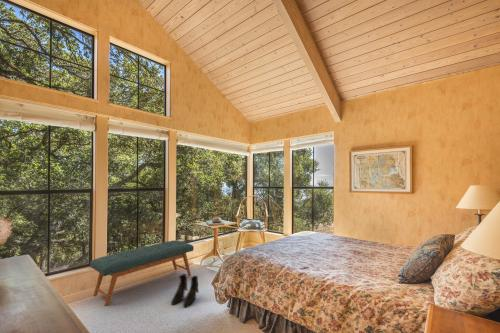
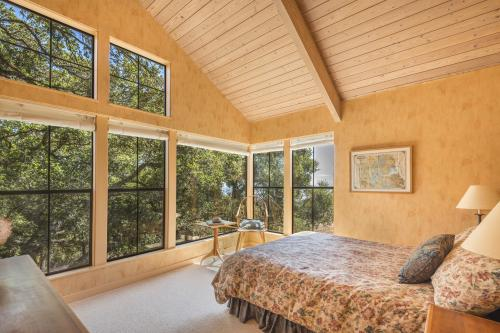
- boots [170,273,200,309]
- bench [89,239,195,307]
